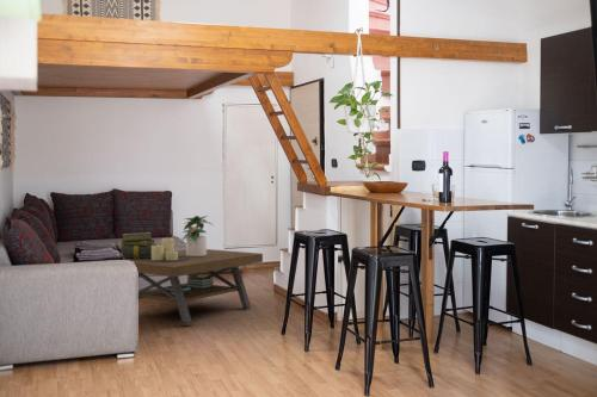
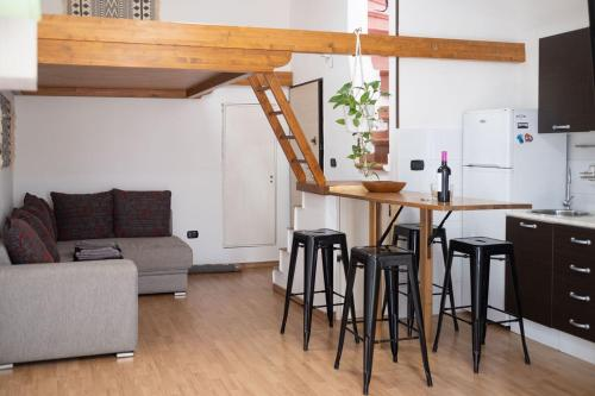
- stack of books [119,231,159,259]
- coffee table [122,236,264,327]
- potted plant [180,215,214,256]
